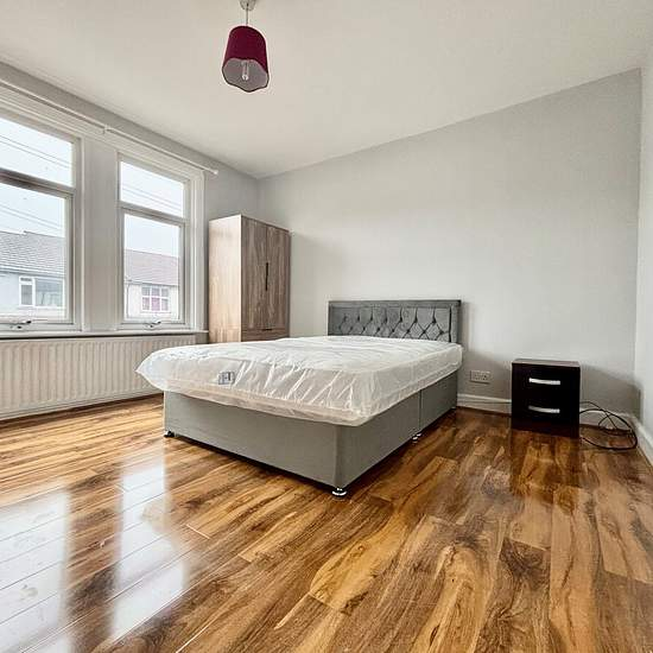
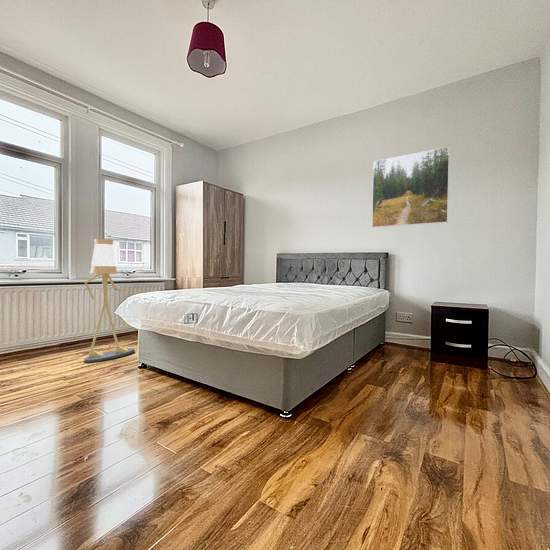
+ floor lamp [83,238,136,364]
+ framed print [371,146,451,228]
